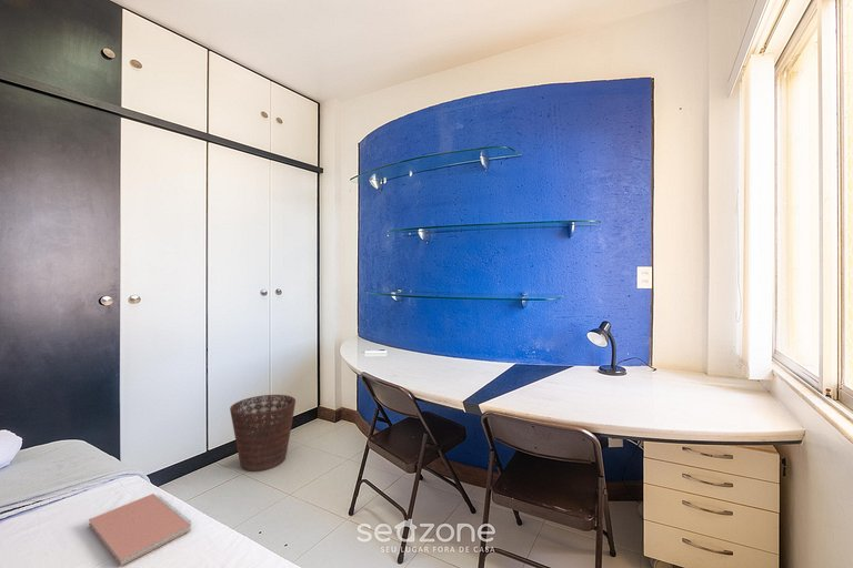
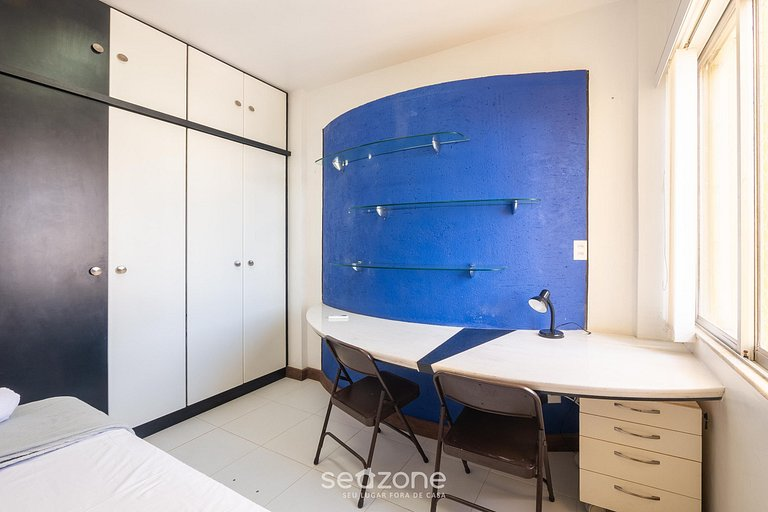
- notebook [88,493,192,567]
- basket [229,394,297,473]
